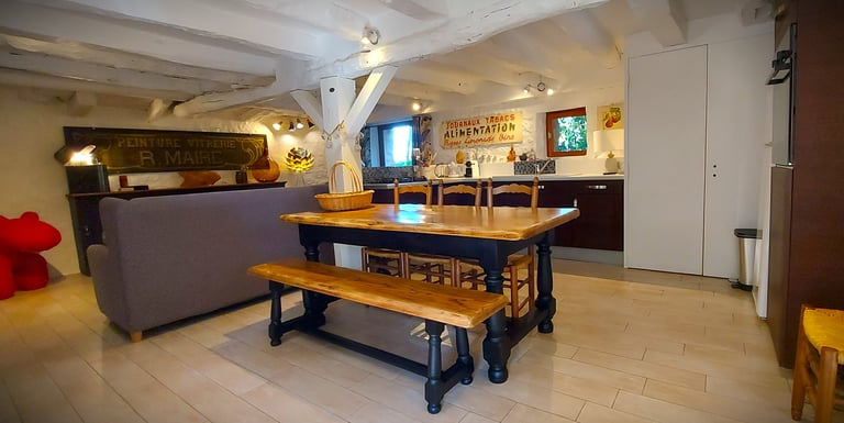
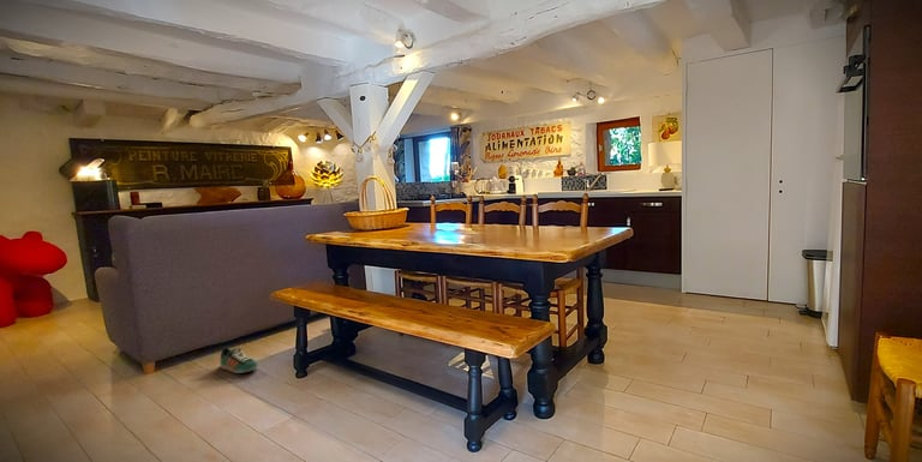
+ sneaker [218,347,259,374]
